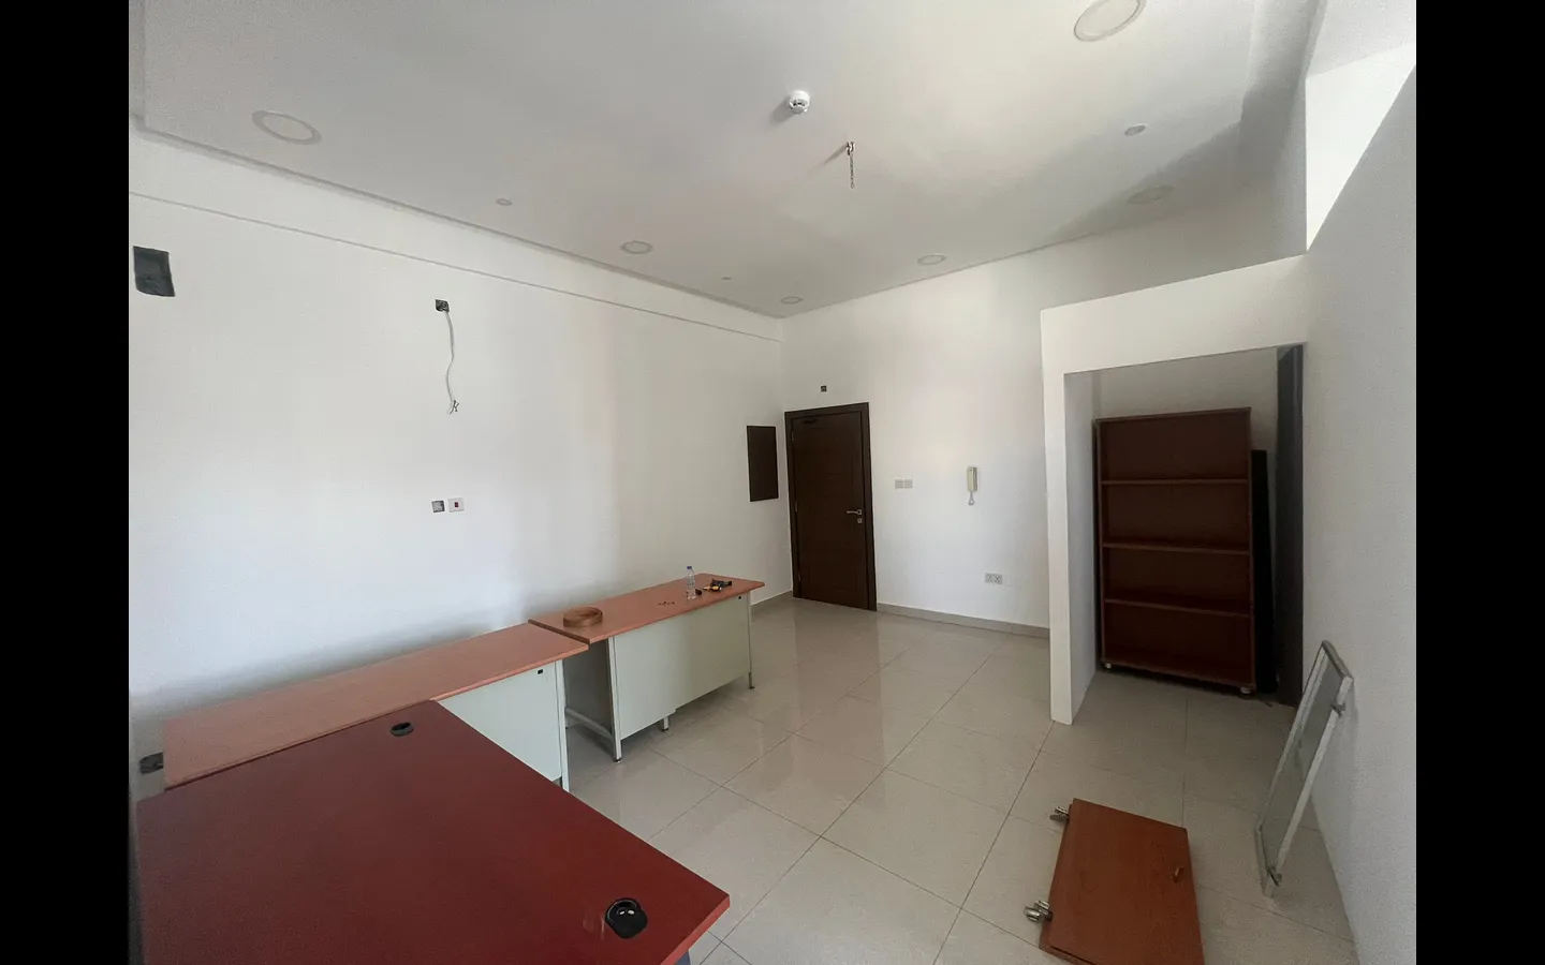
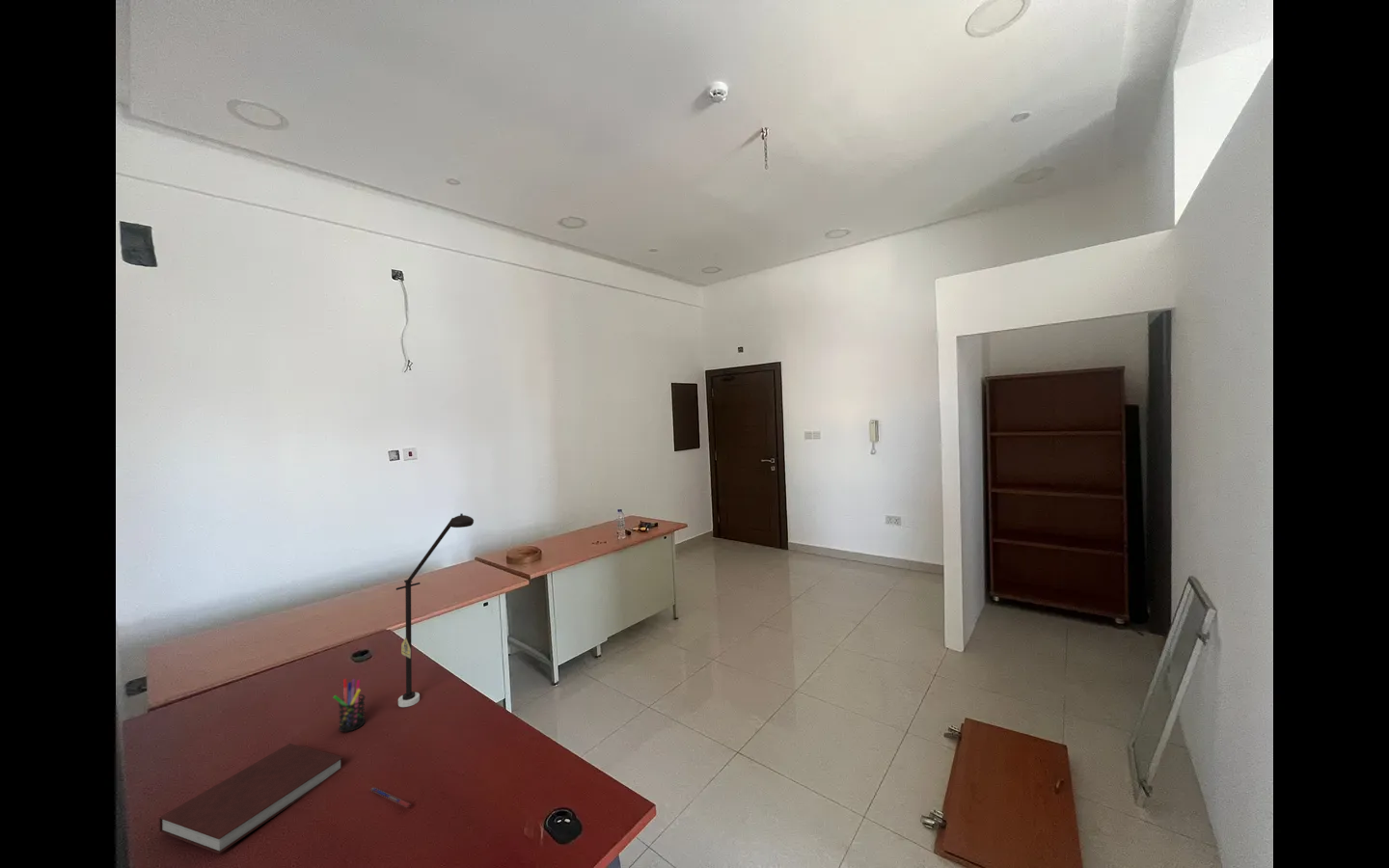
+ pen holder [333,678,367,733]
+ notebook [157,743,344,854]
+ pen [369,787,411,808]
+ desk lamp [395,513,475,708]
